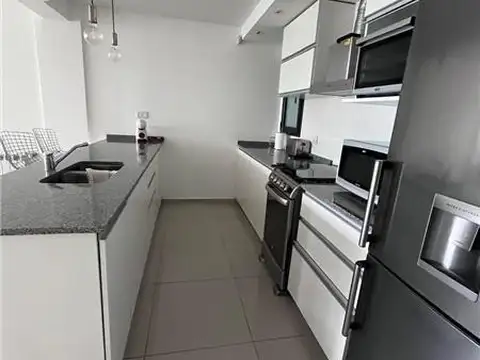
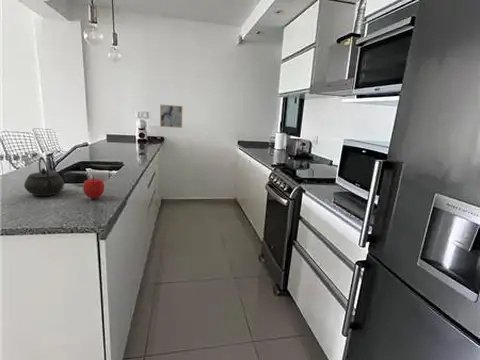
+ kettle [23,156,65,197]
+ wall art [159,104,184,129]
+ fruit [82,176,105,200]
